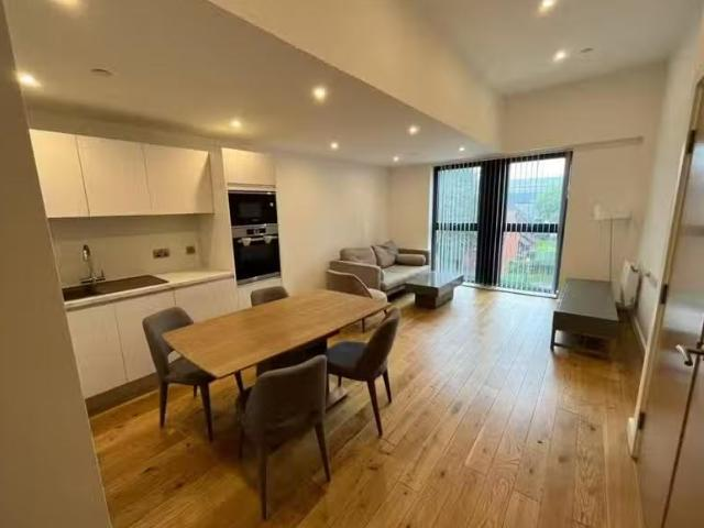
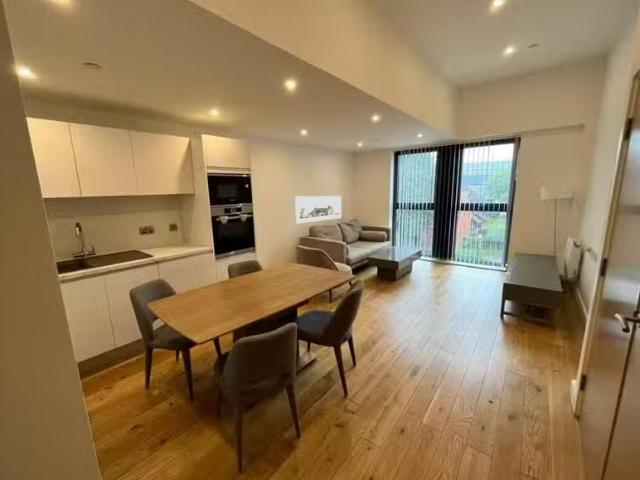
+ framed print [294,195,342,225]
